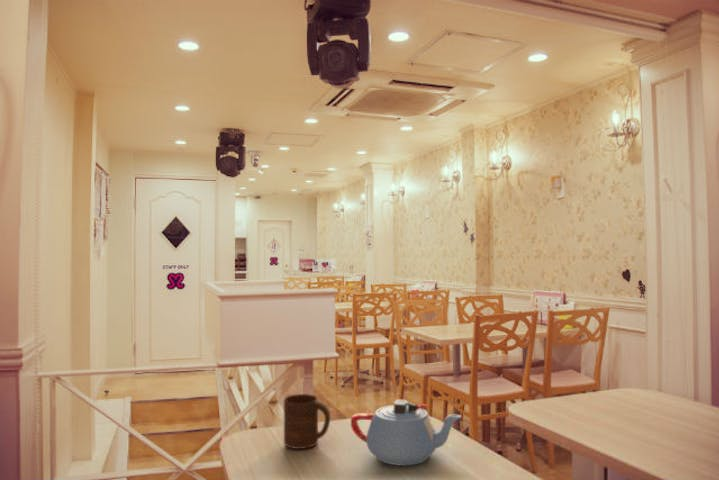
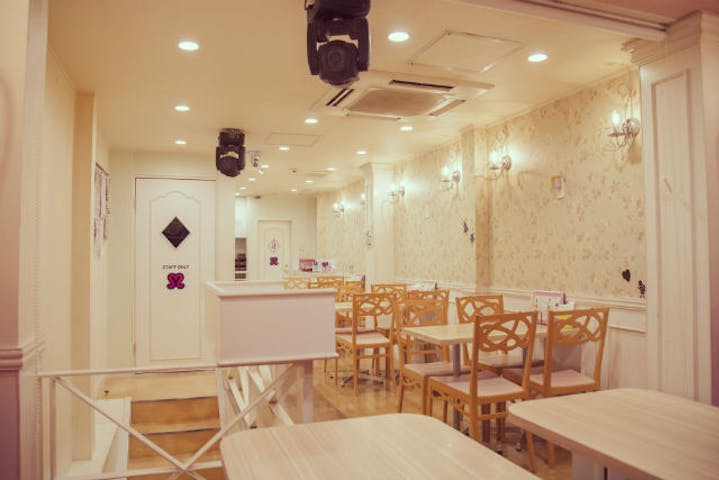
- teapot [350,398,462,467]
- cup [283,393,331,450]
